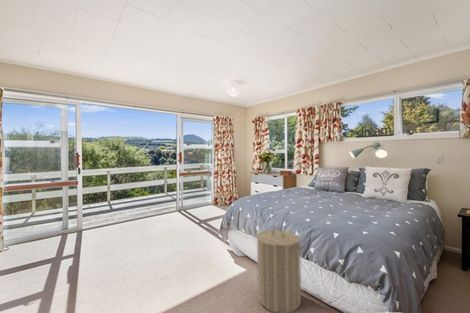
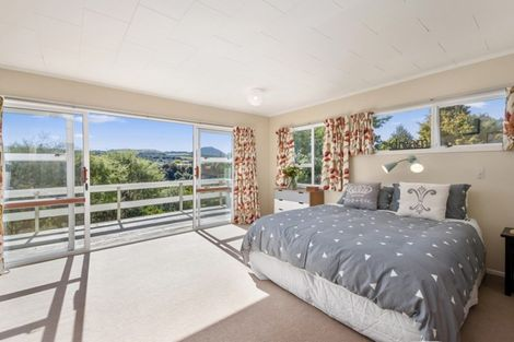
- laundry hamper [256,226,304,313]
